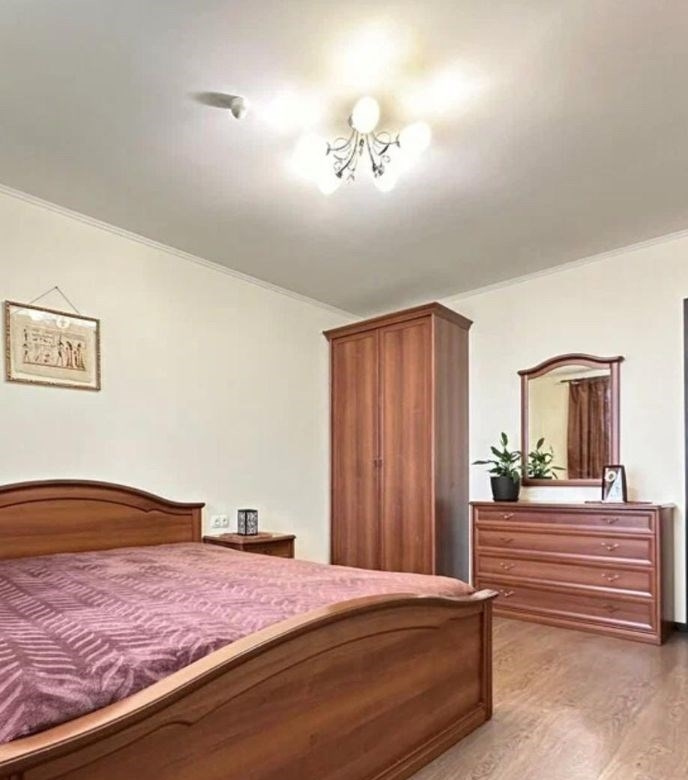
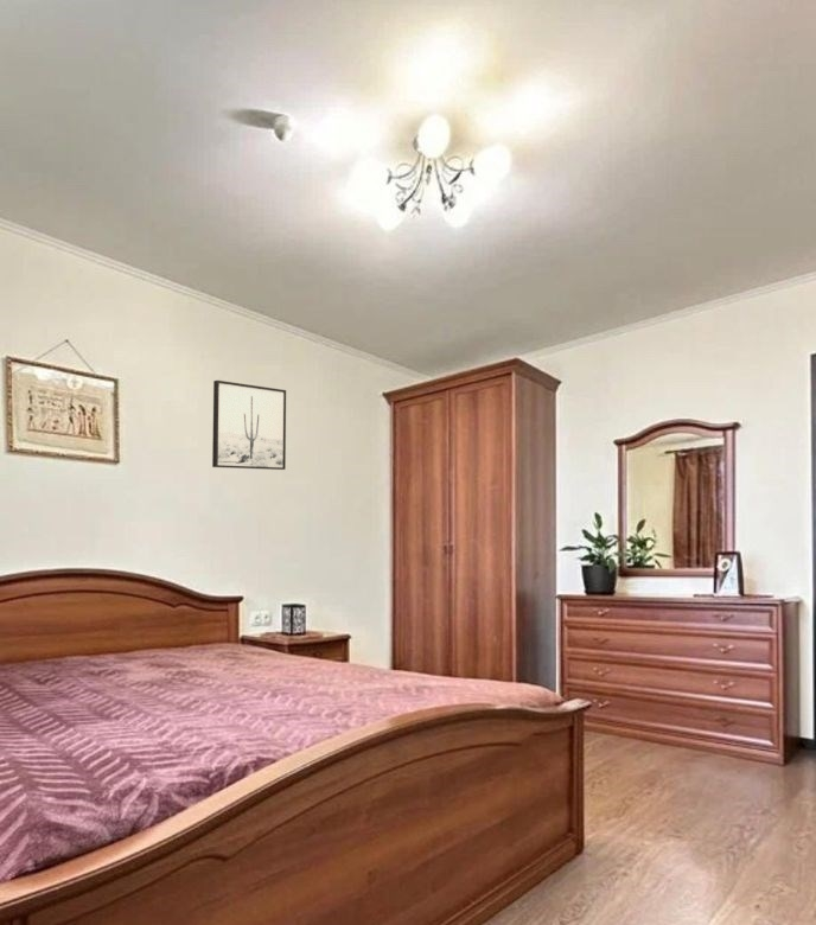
+ wall art [211,379,287,471]
